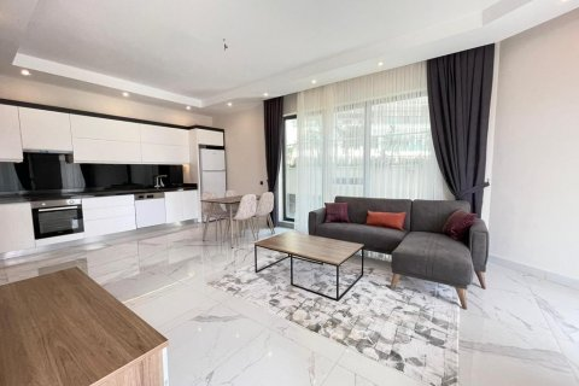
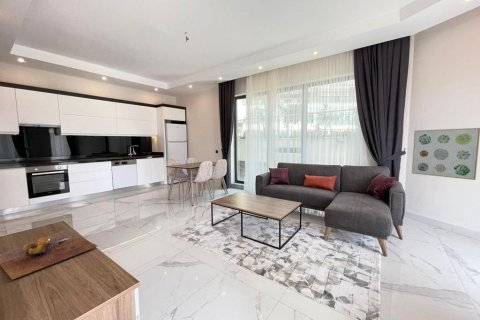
+ cutting board [0,229,98,280]
+ wall art [411,127,480,181]
